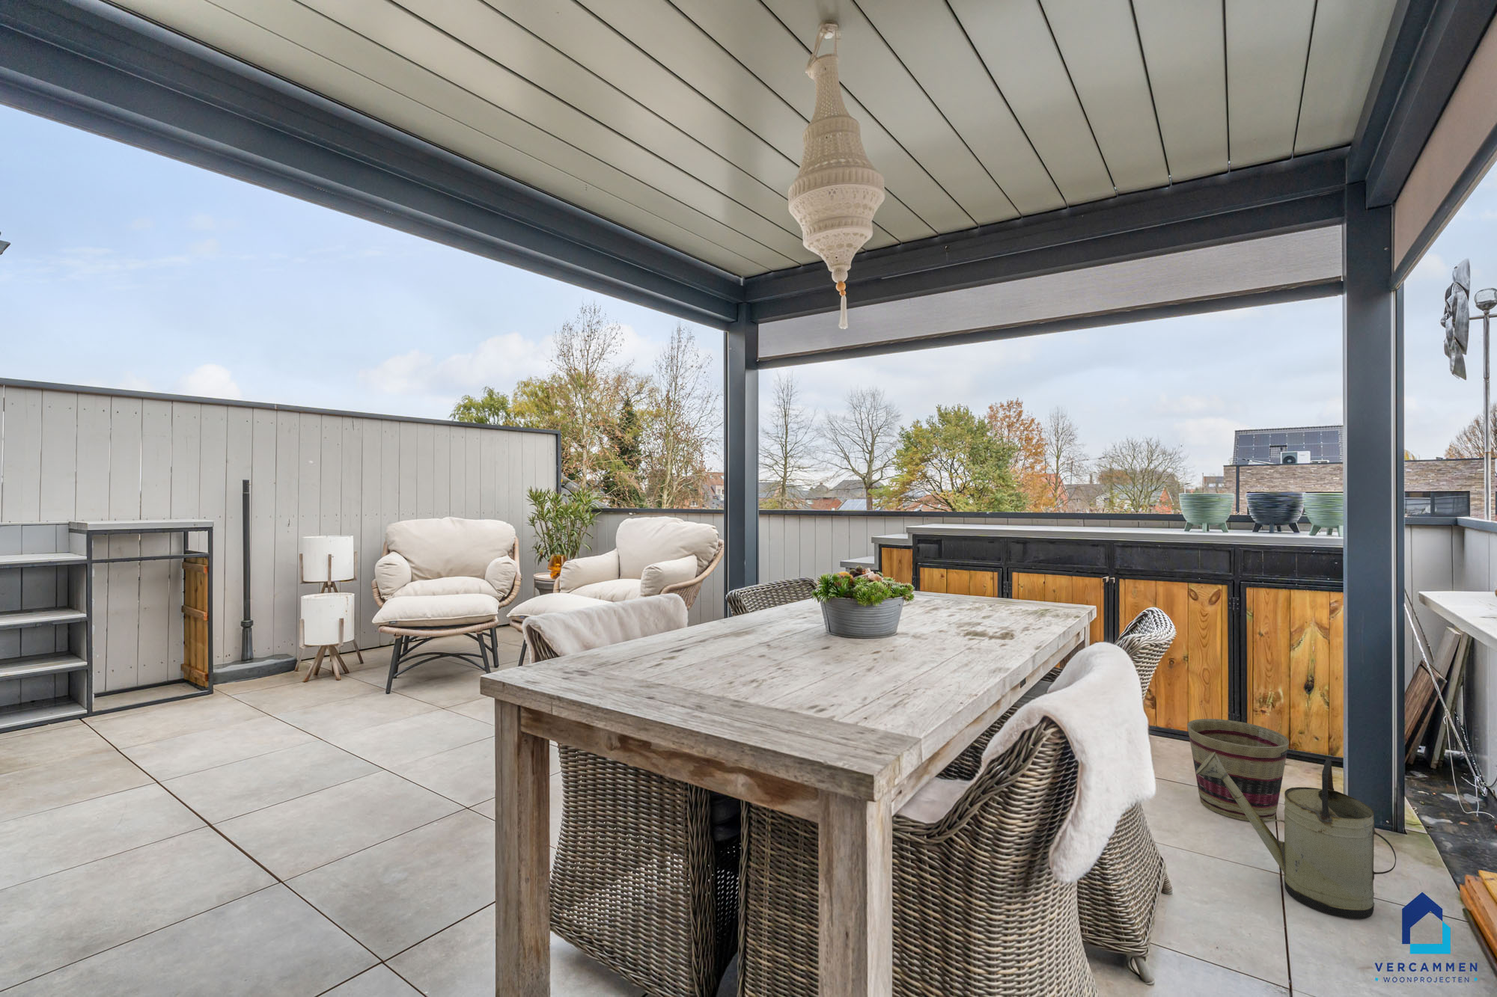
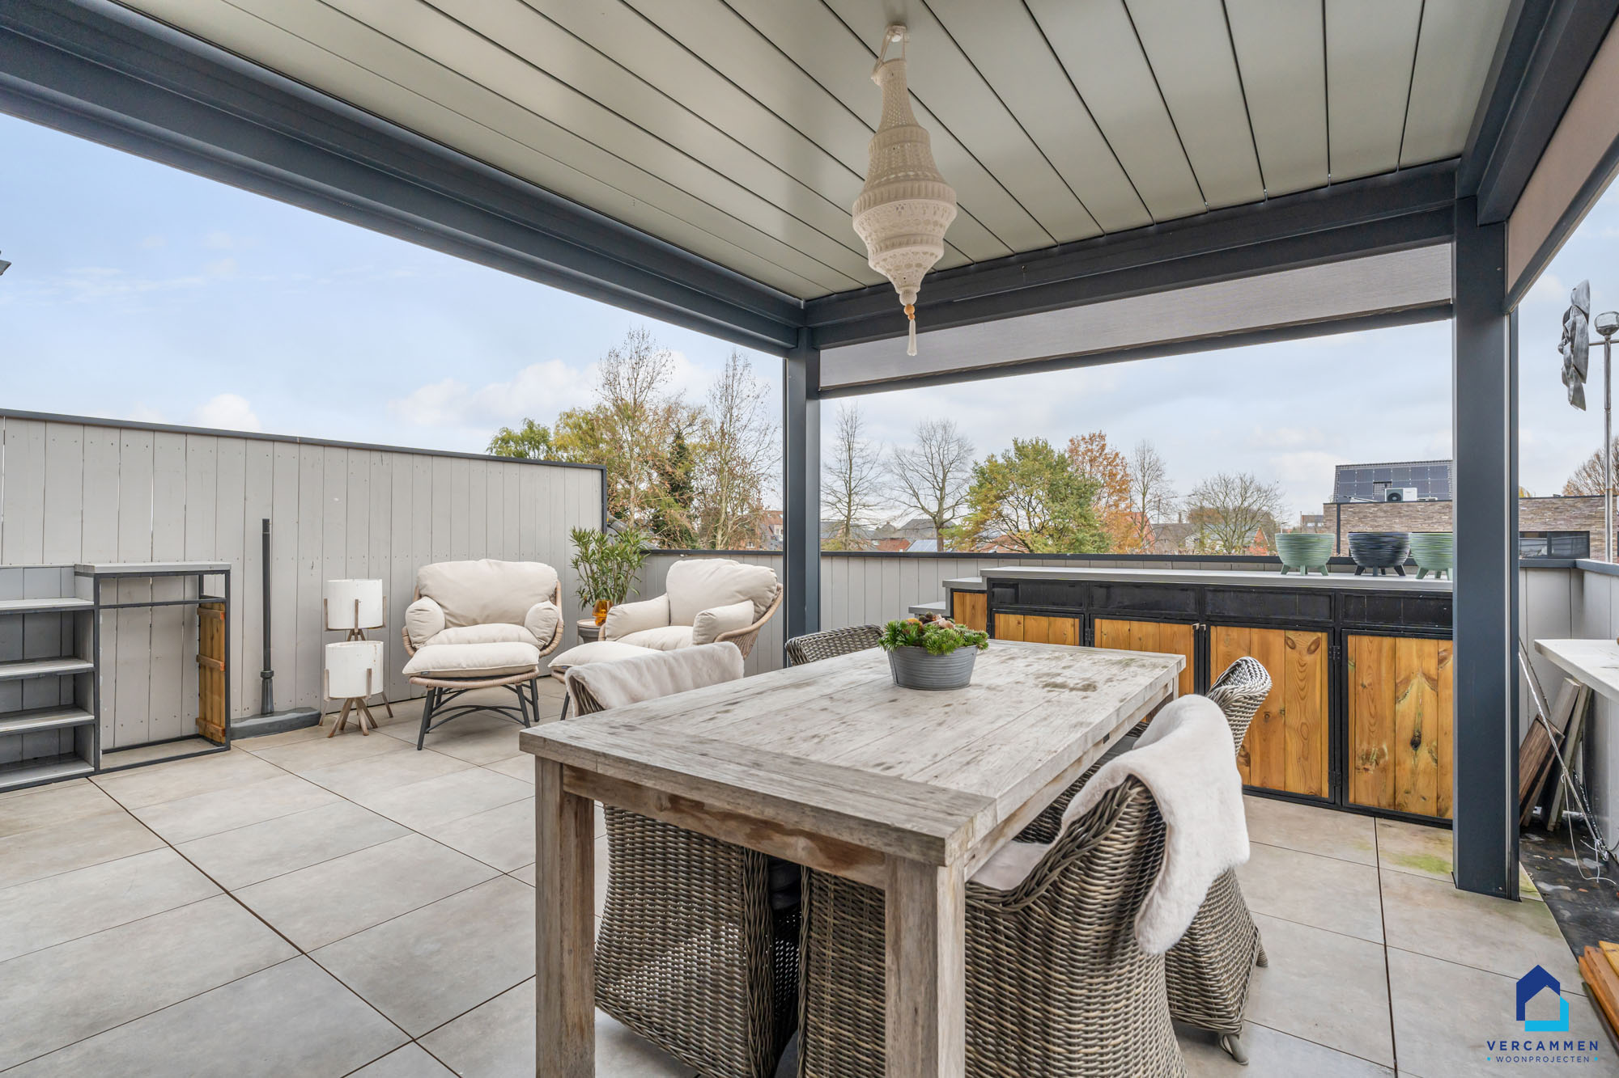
- basket [1186,718,1290,822]
- watering can [1196,752,1397,920]
